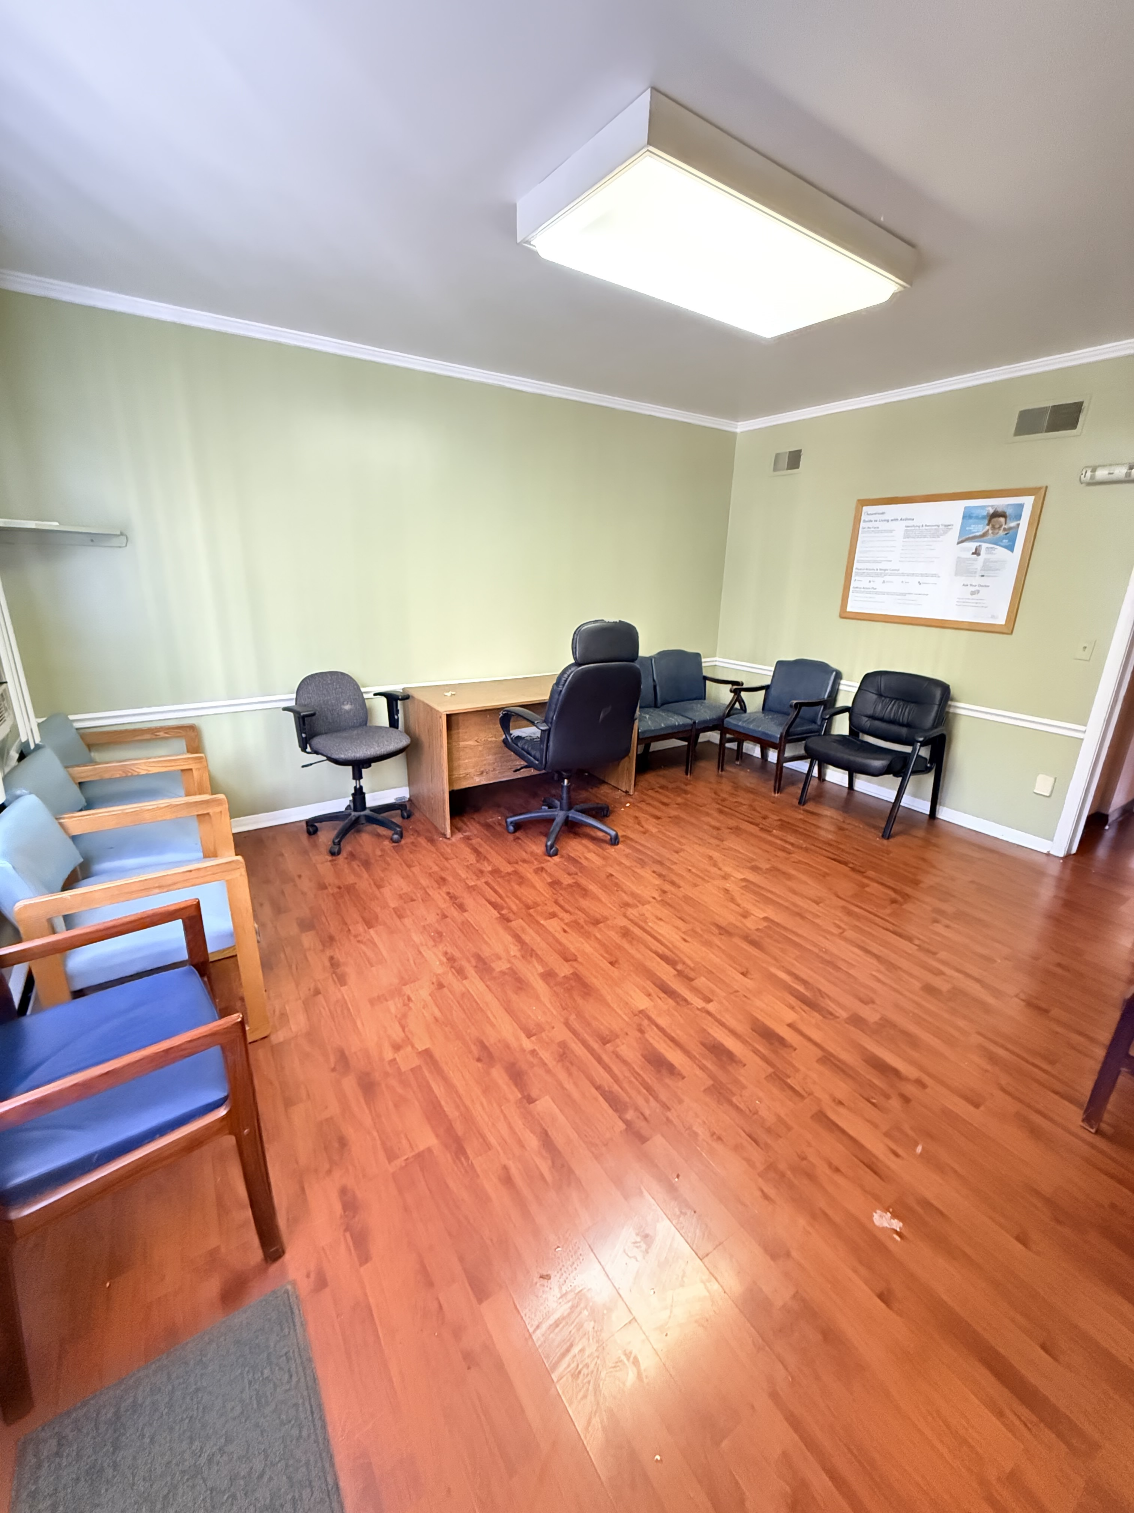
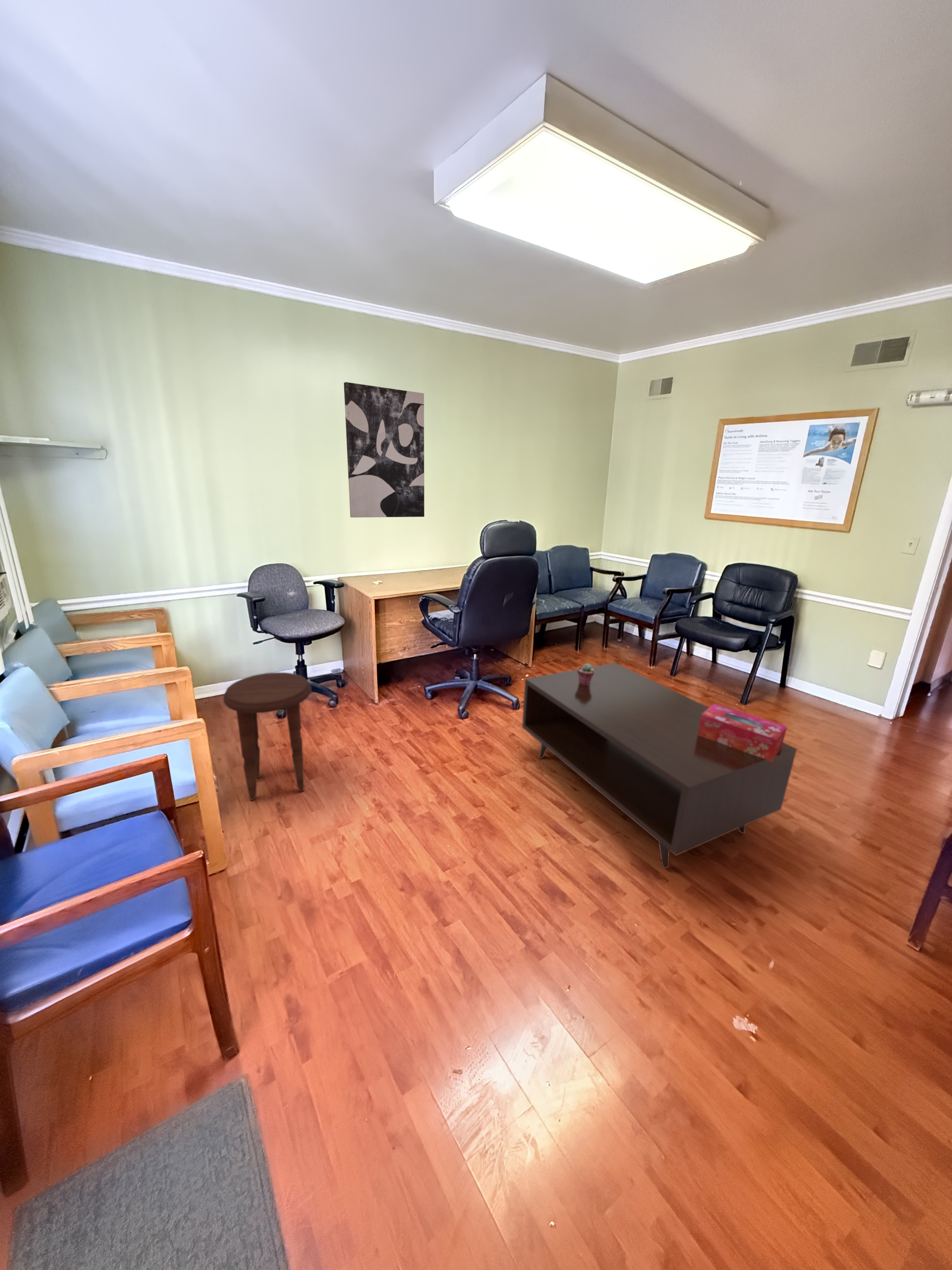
+ coffee table [522,662,797,869]
+ side table [223,672,312,800]
+ tissue box [698,704,787,761]
+ wall art [343,382,425,518]
+ potted succulent [577,663,594,686]
